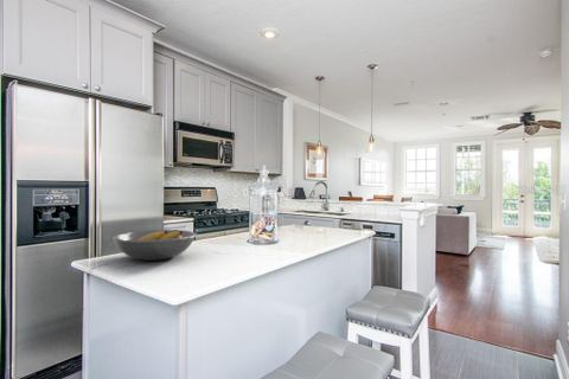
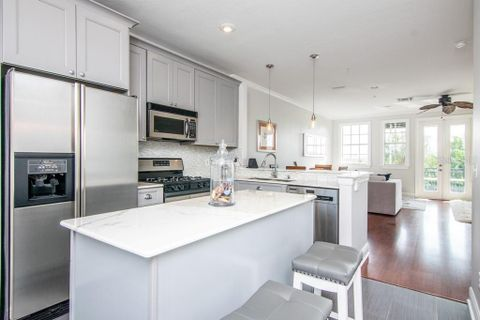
- fruit bowl [111,229,197,262]
